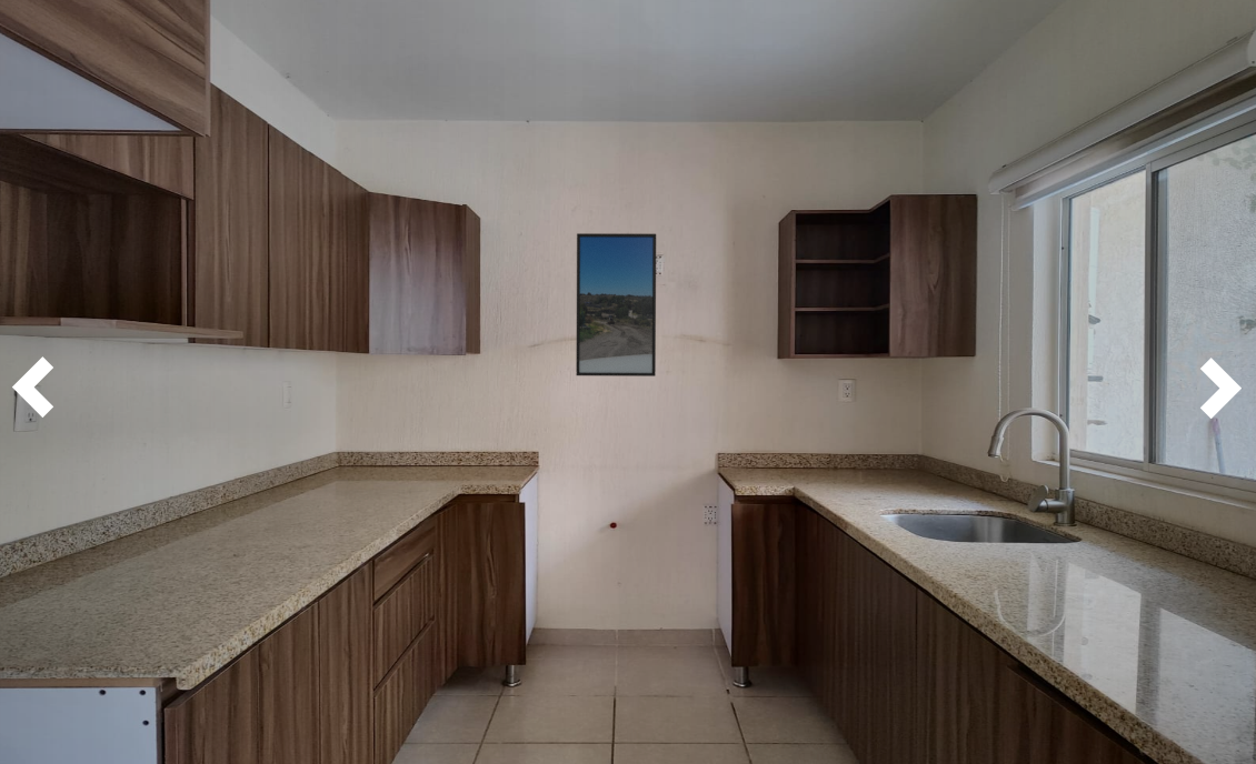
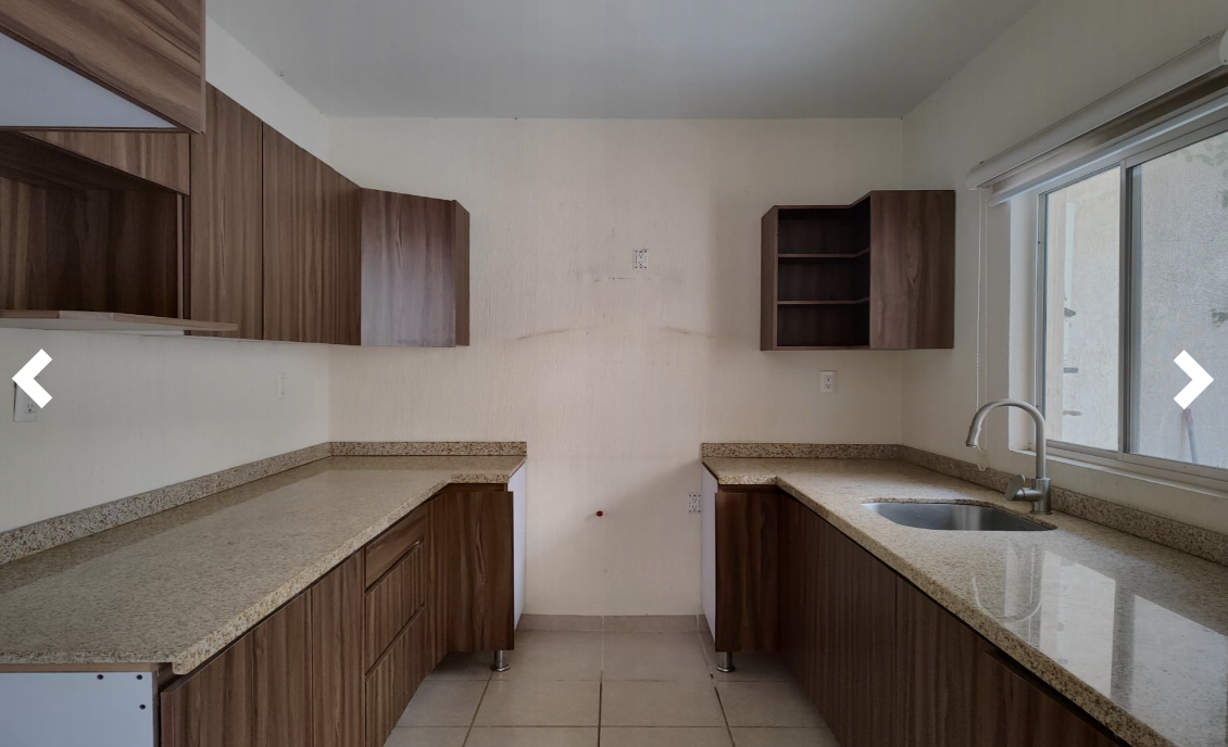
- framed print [575,232,657,378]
